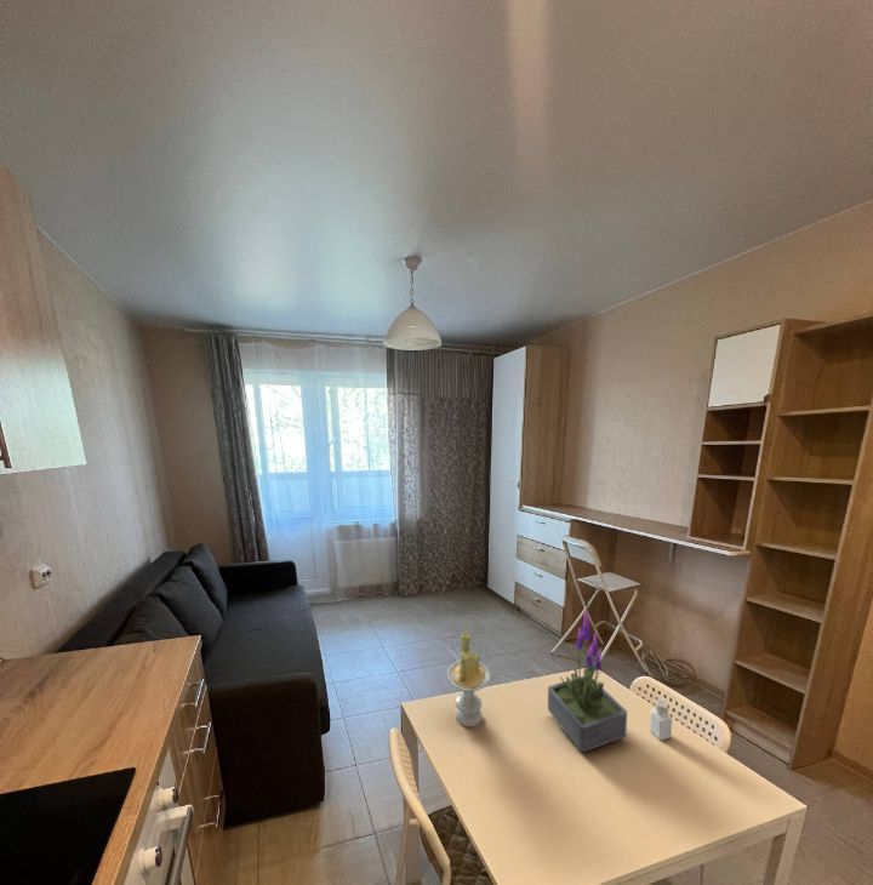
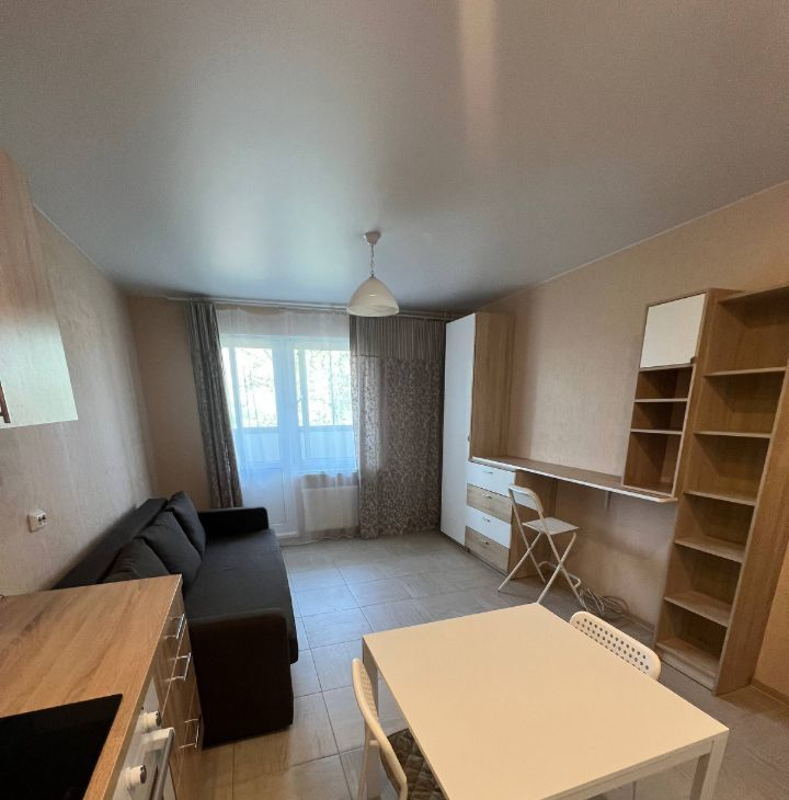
- potted plant [547,609,628,753]
- pepper shaker [649,697,673,742]
- candle [446,630,491,727]
